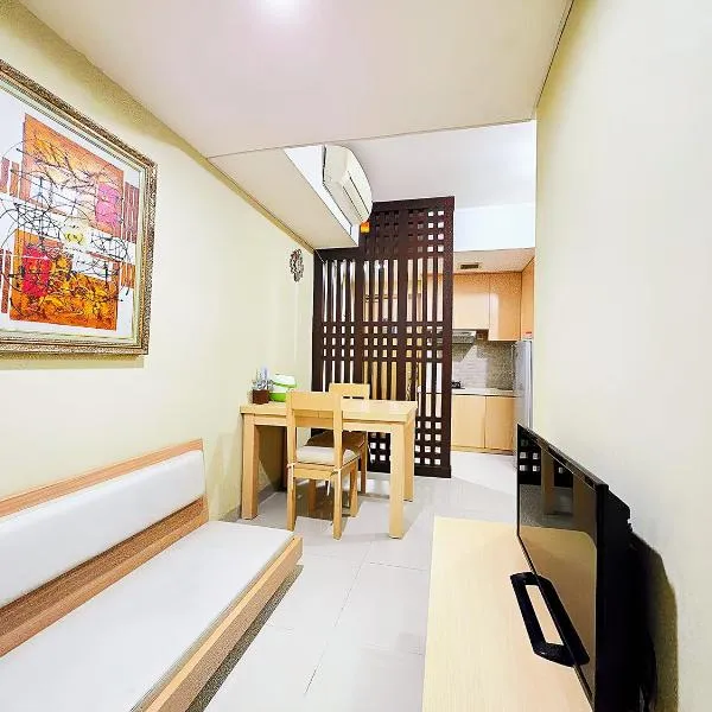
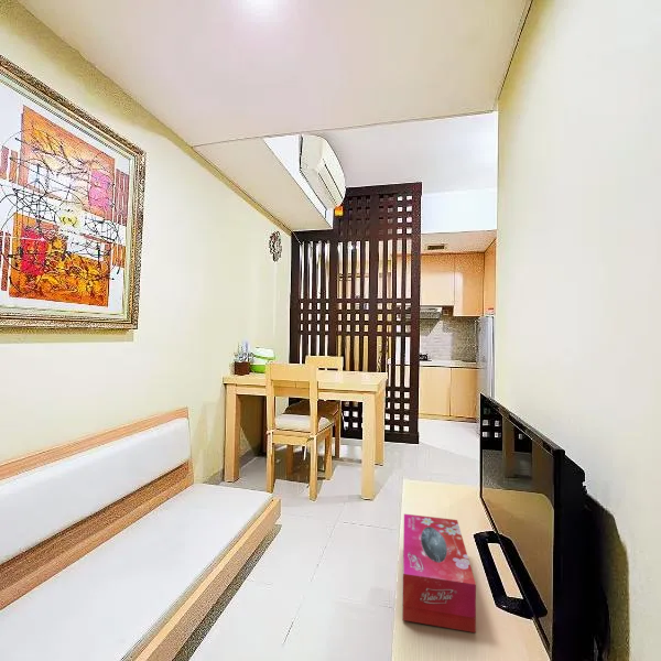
+ tissue box [401,513,477,633]
